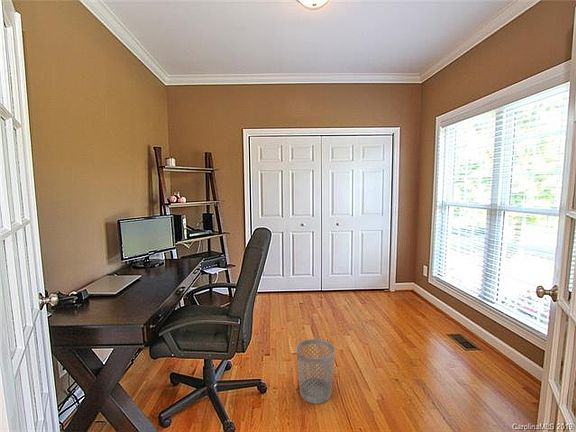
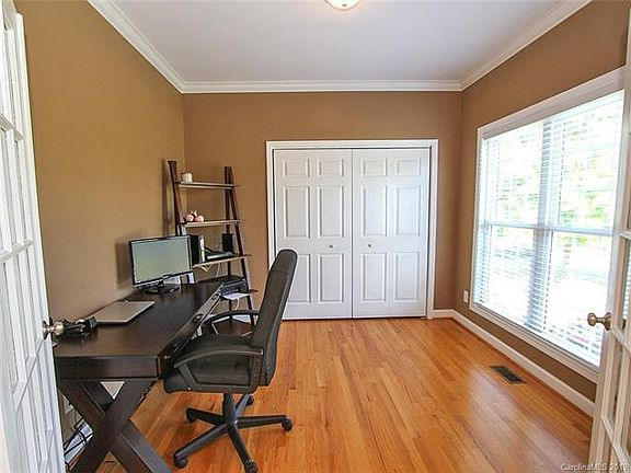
- wastebasket [295,338,336,405]
